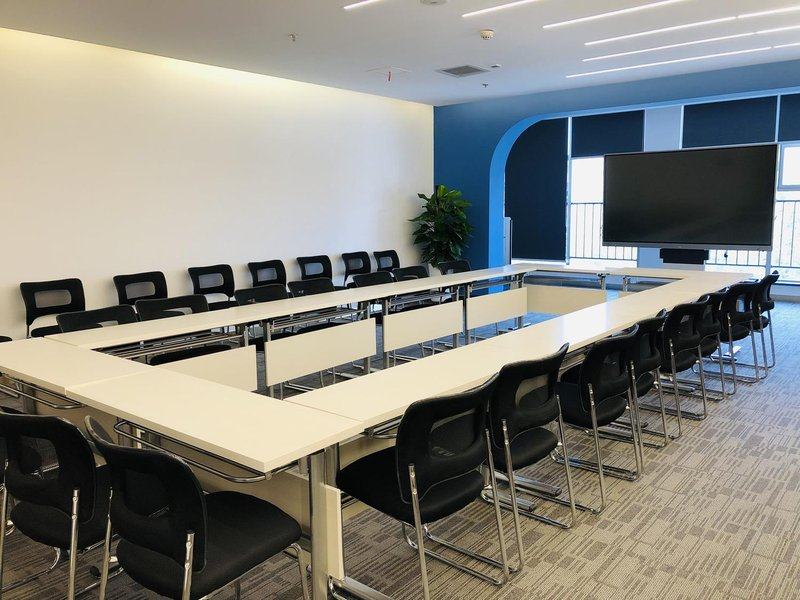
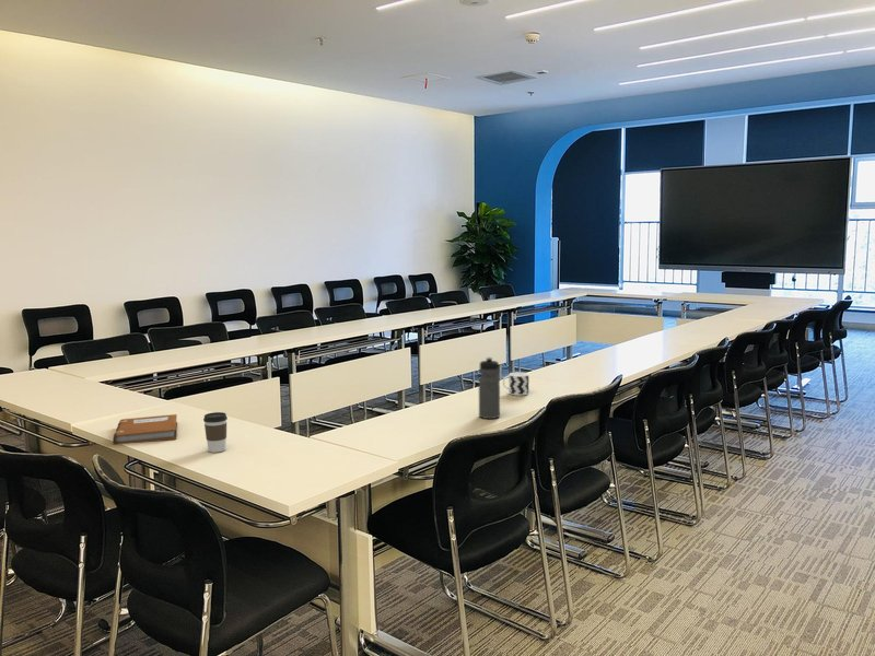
+ cup [502,372,530,397]
+ notebook [112,413,178,445]
+ coffee cup [202,411,229,454]
+ water bottle [478,356,501,420]
